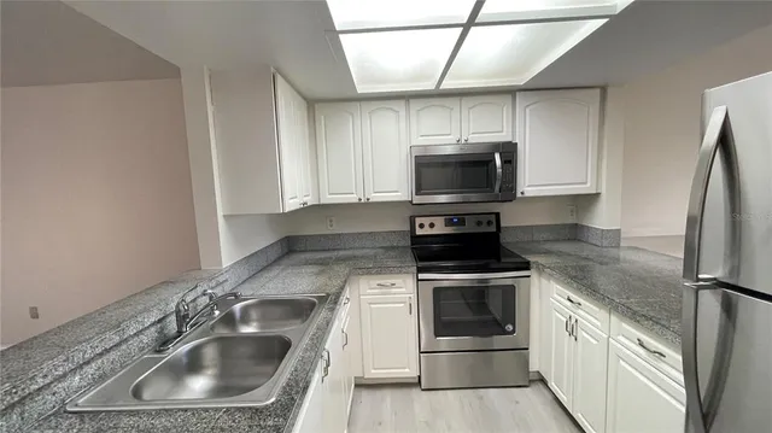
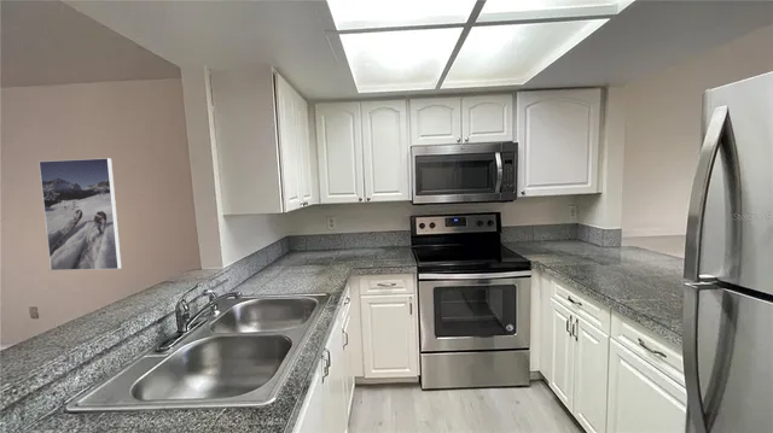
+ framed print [37,157,123,271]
